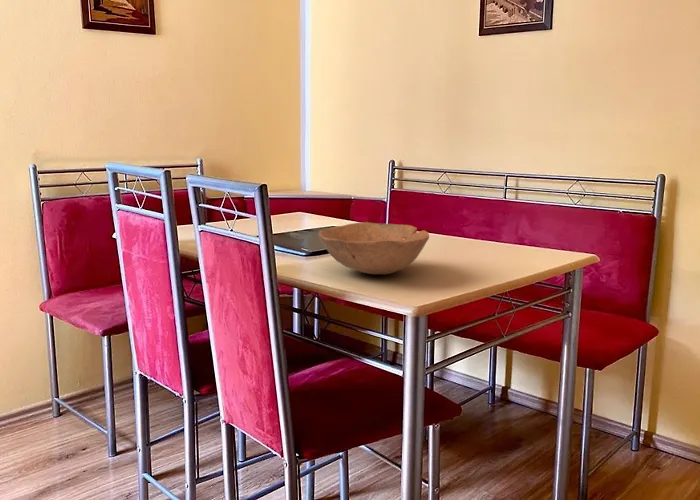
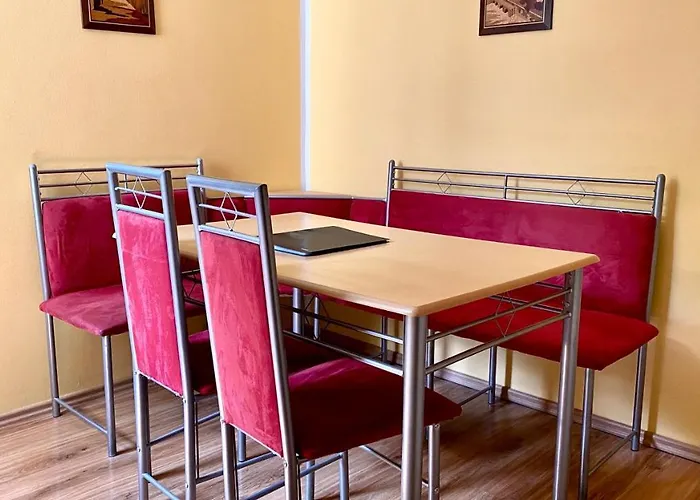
- bowl [317,221,430,275]
